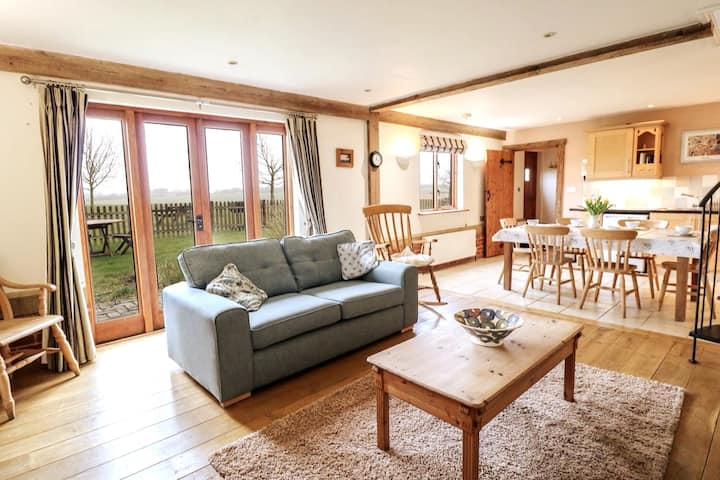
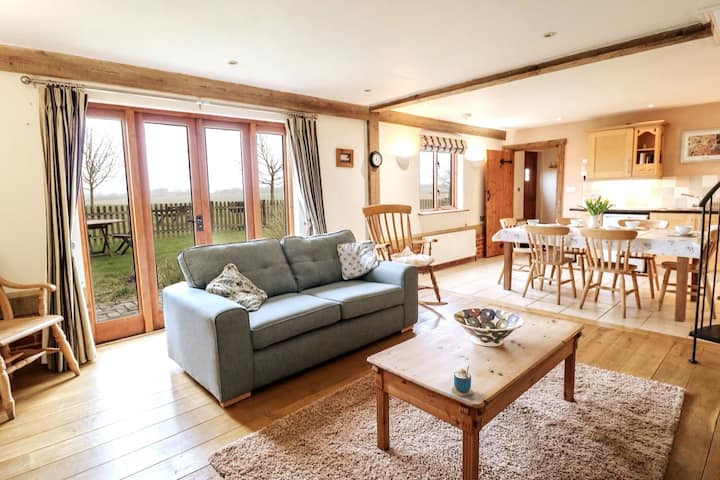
+ cup [451,365,475,397]
